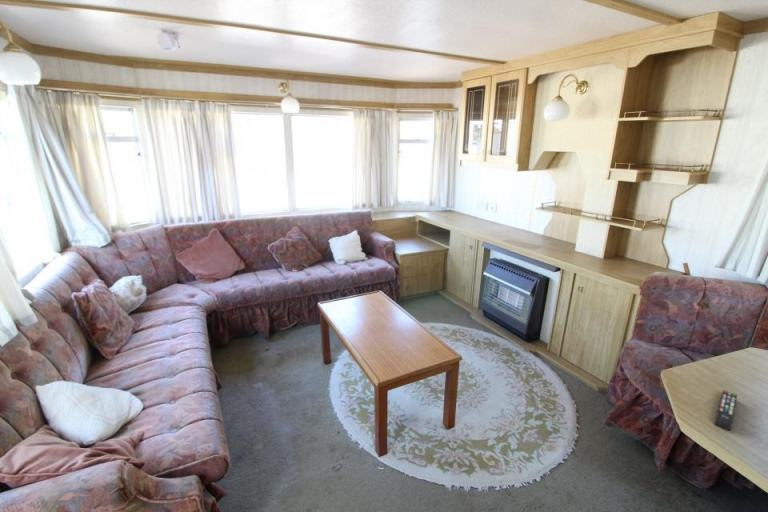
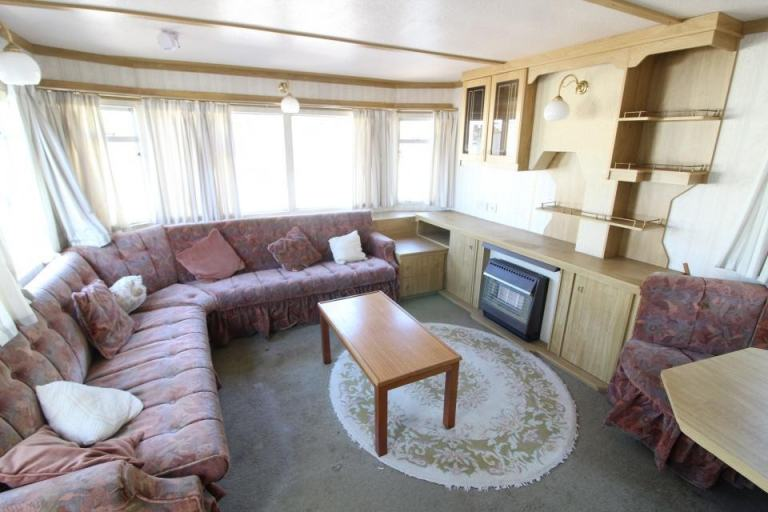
- remote control [713,389,738,432]
